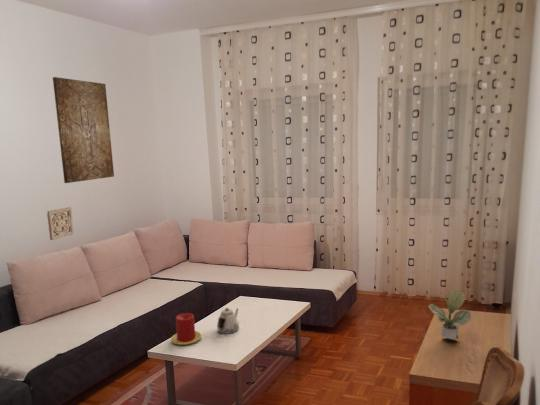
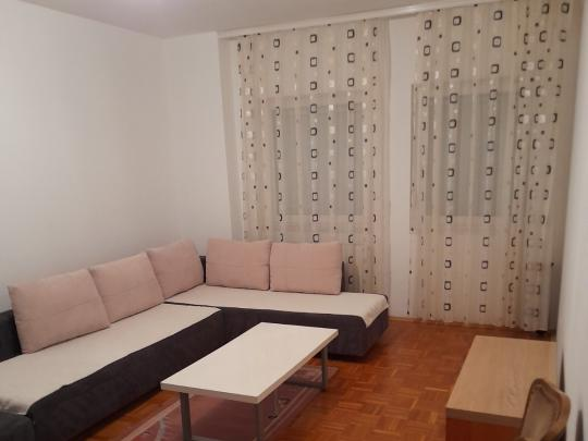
- candle [170,312,202,346]
- potted plant [428,288,472,340]
- wall ornament [46,206,75,241]
- wall art [52,76,115,184]
- teapot [216,307,240,335]
